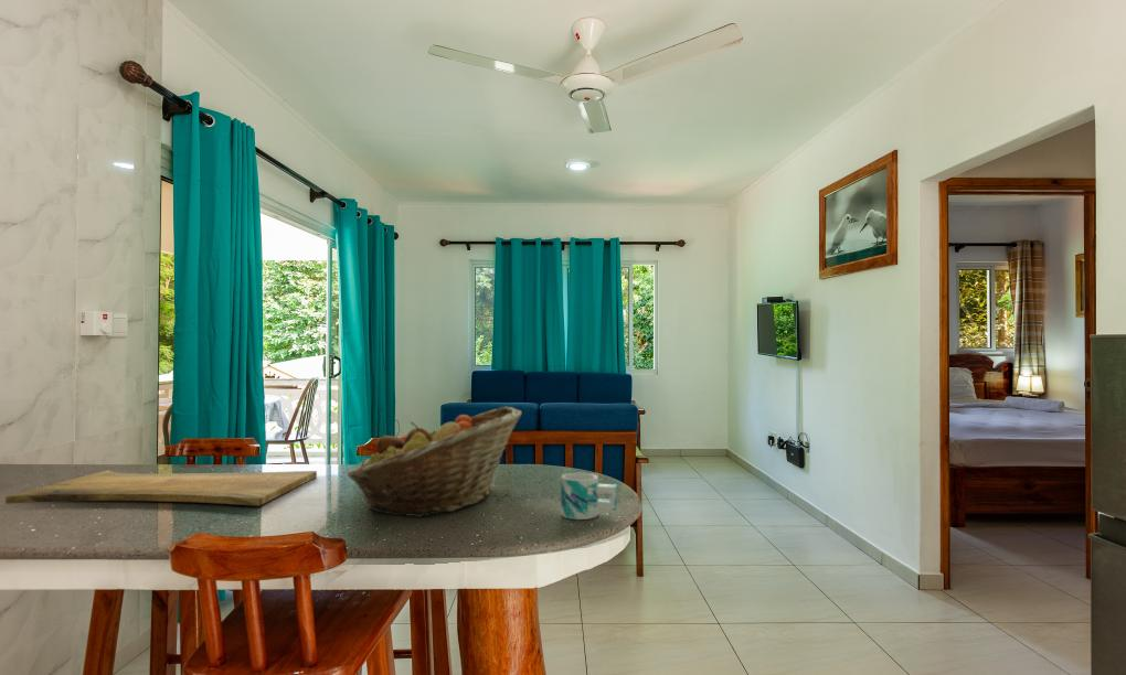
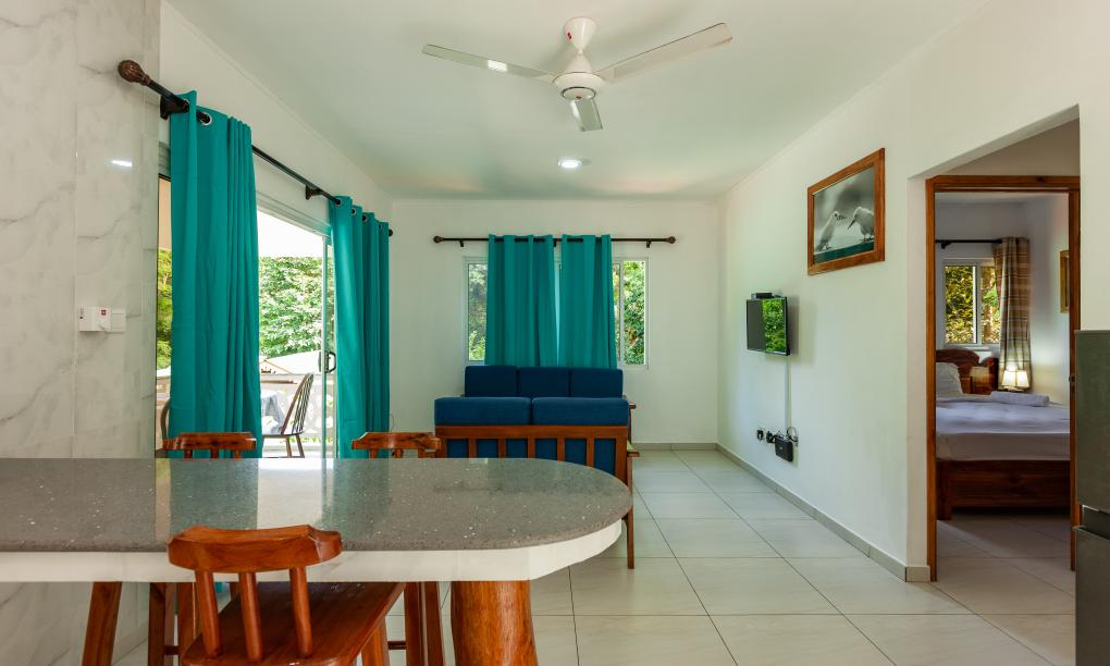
- mug [560,471,618,521]
- cutting board [4,469,318,507]
- fruit basket [346,406,522,518]
